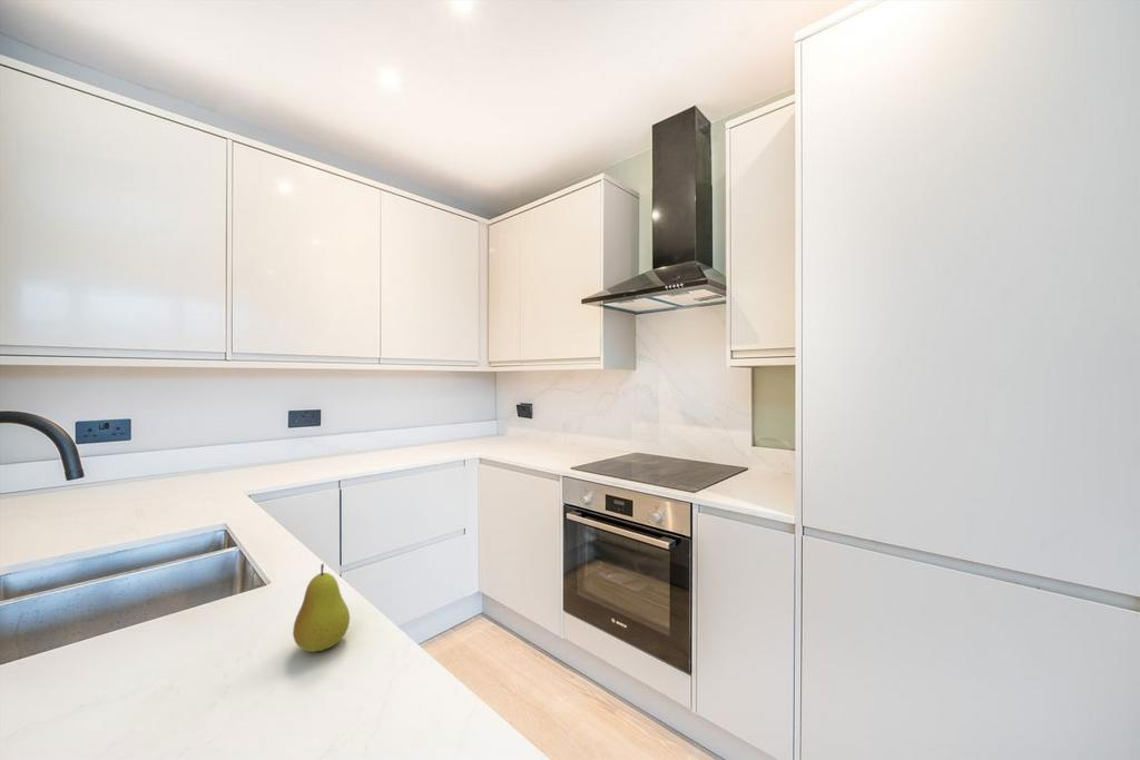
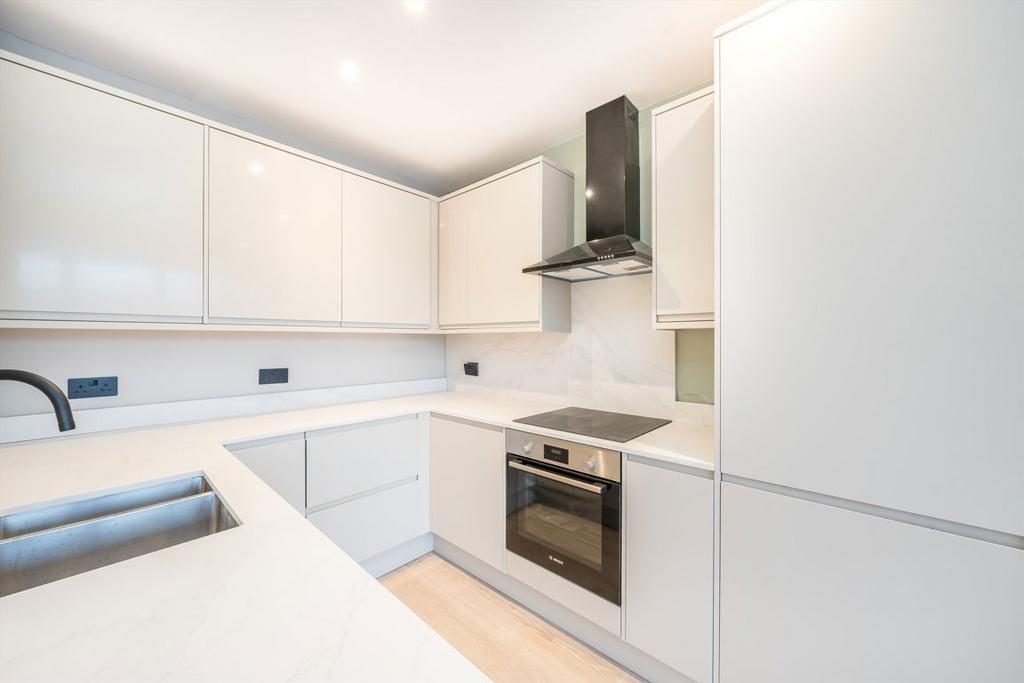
- fruit [292,563,351,653]
